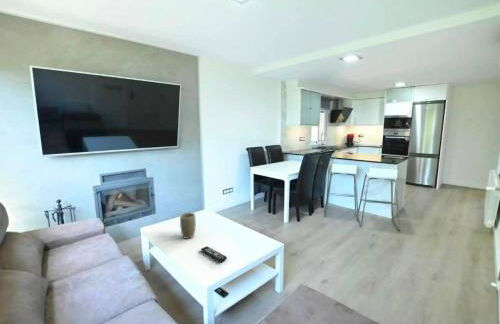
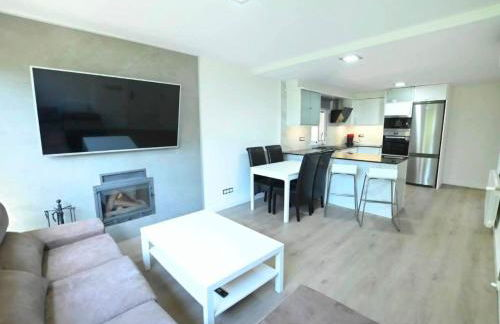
- remote control [200,245,228,263]
- plant pot [179,212,197,240]
